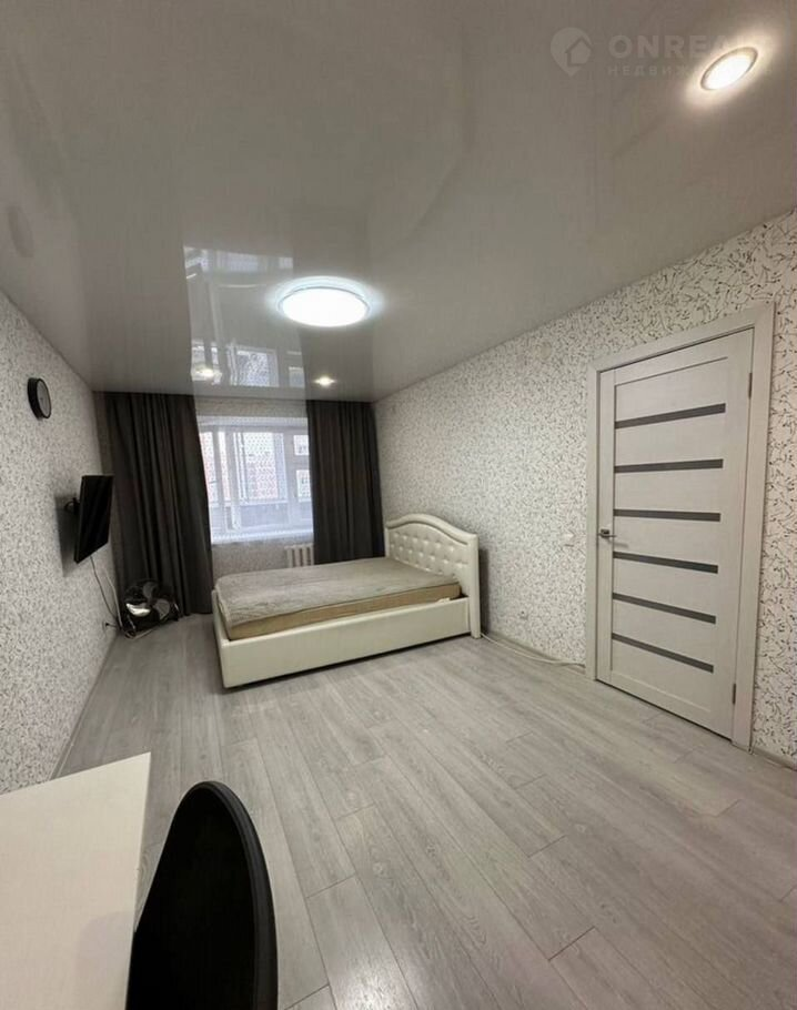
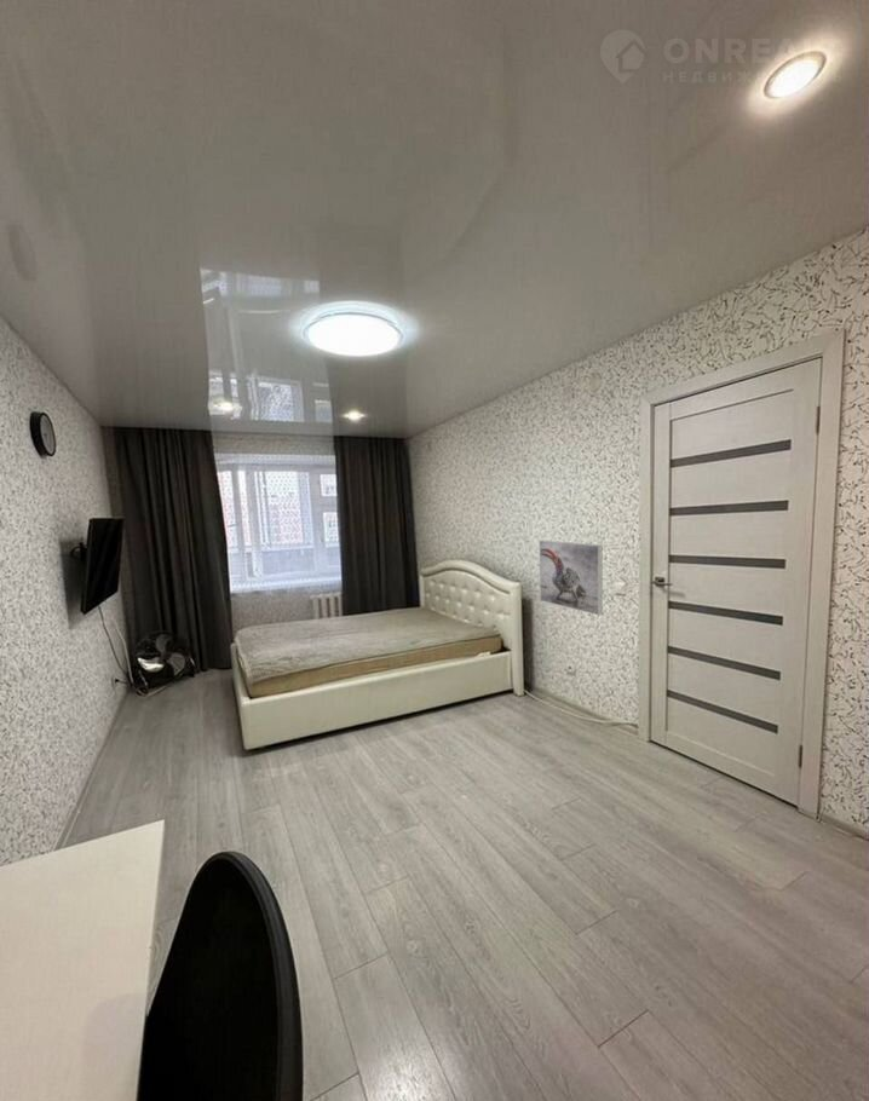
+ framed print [539,540,604,617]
